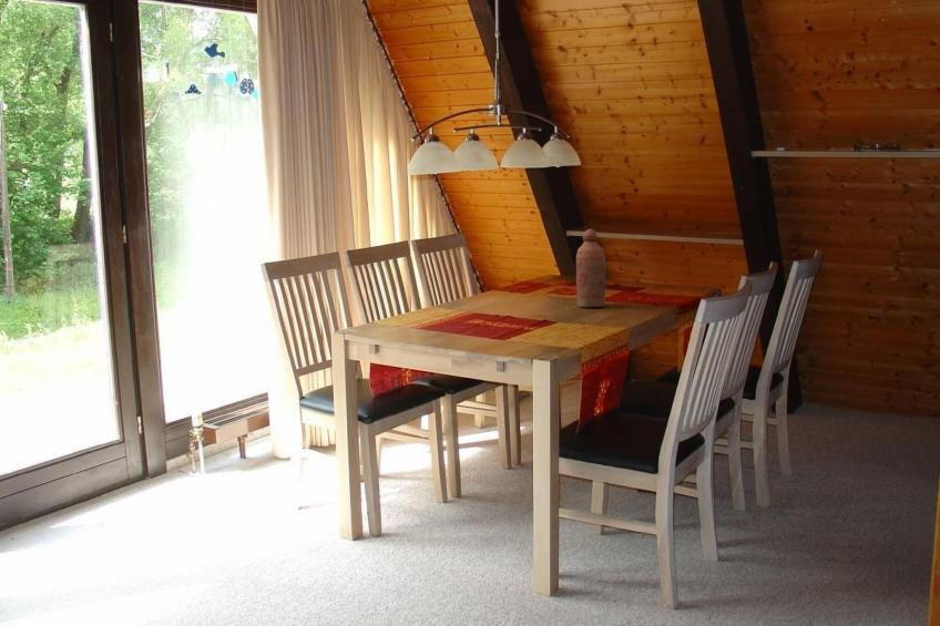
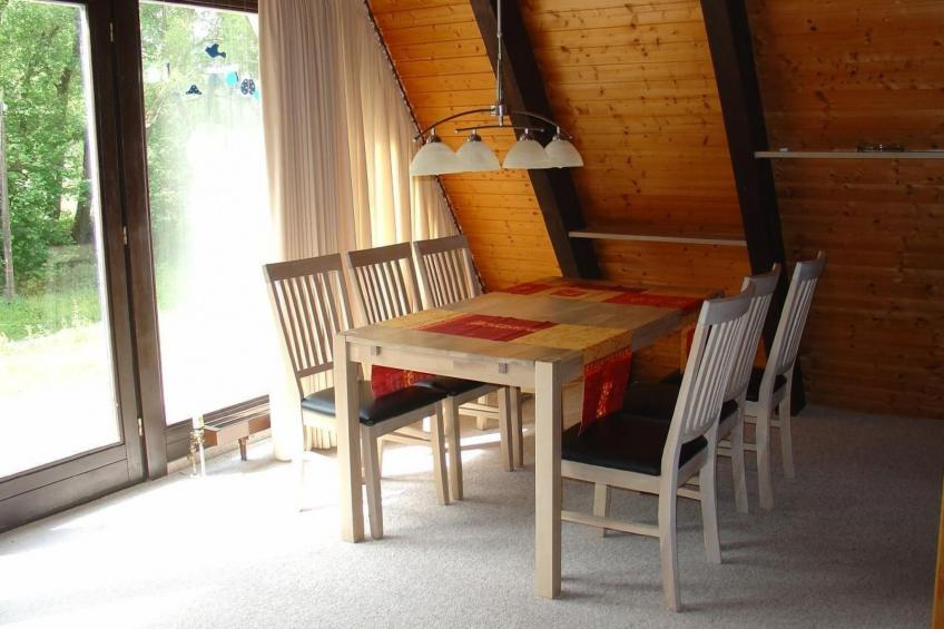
- bottle [575,228,606,308]
